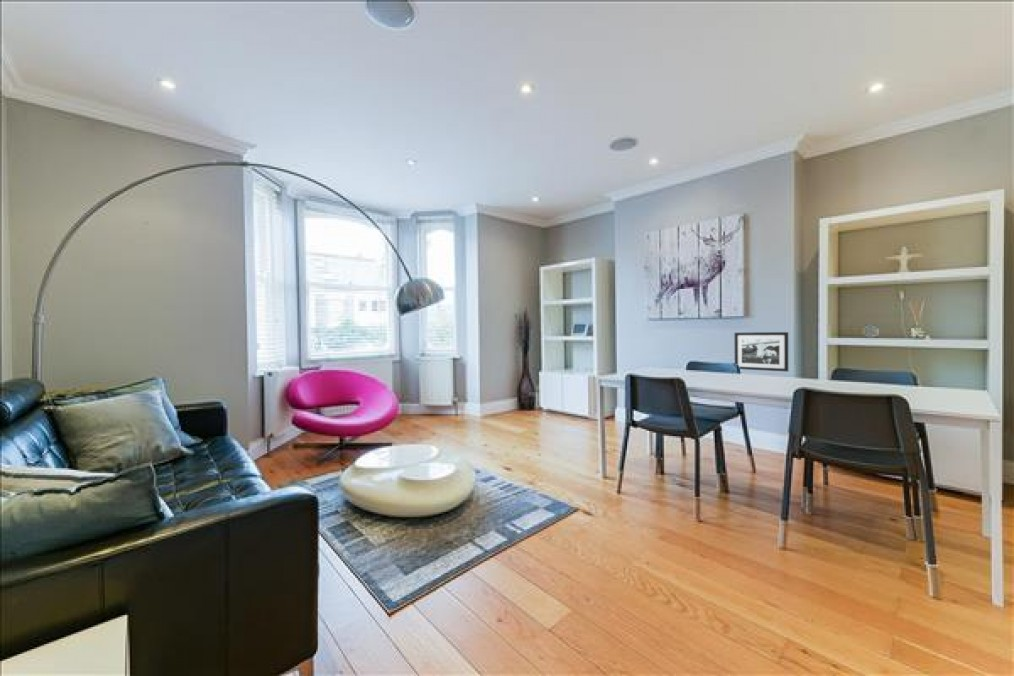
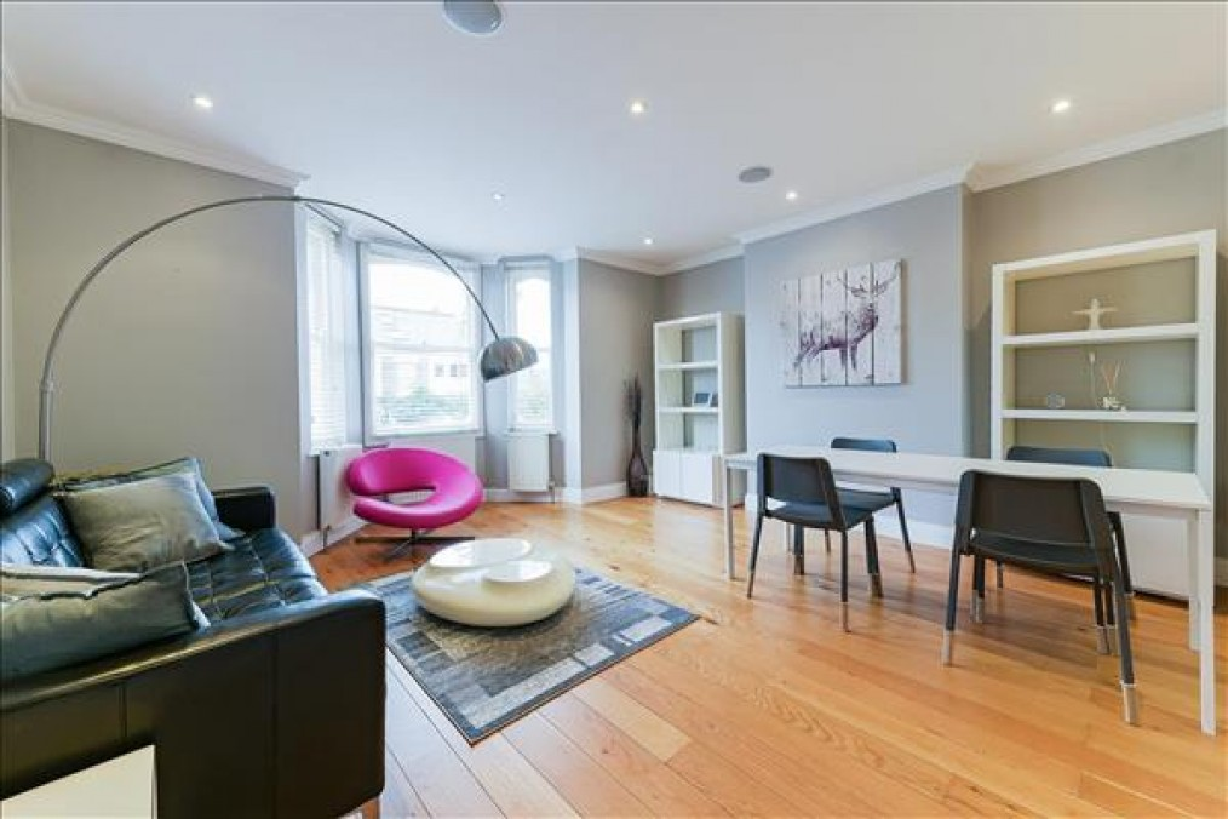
- picture frame [734,331,789,373]
